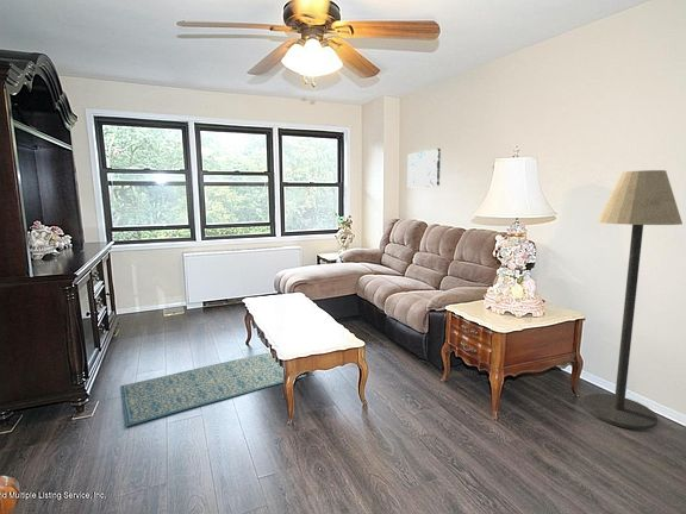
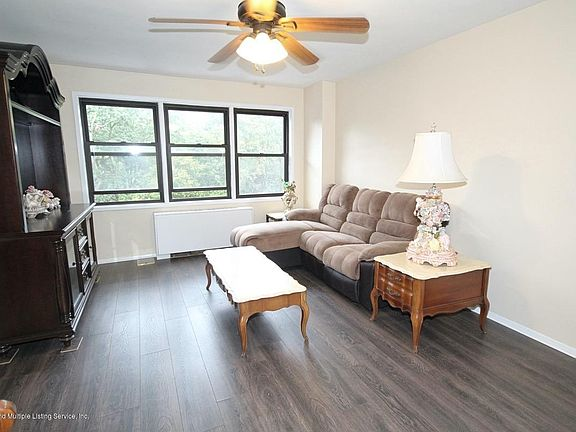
- wall art [406,148,442,189]
- rug [119,352,307,427]
- floor lamp [582,169,684,431]
